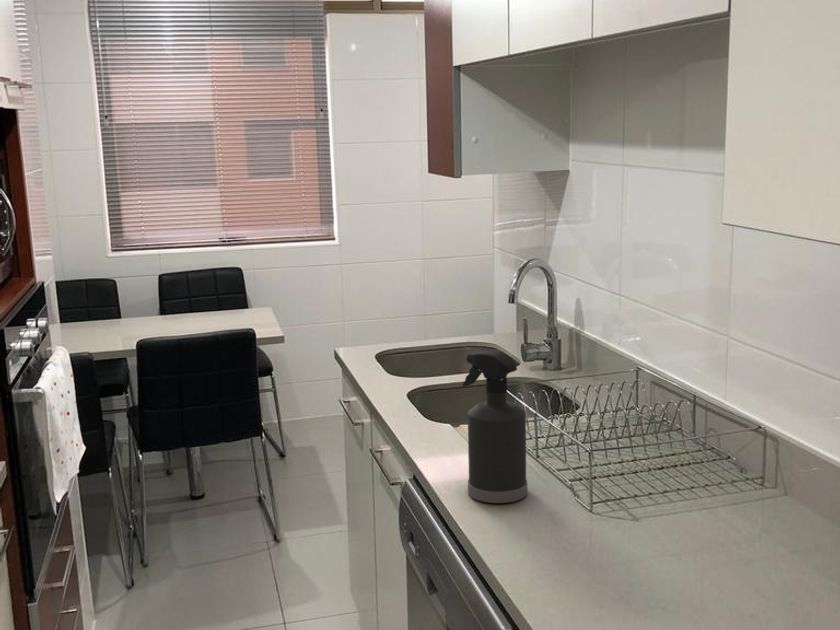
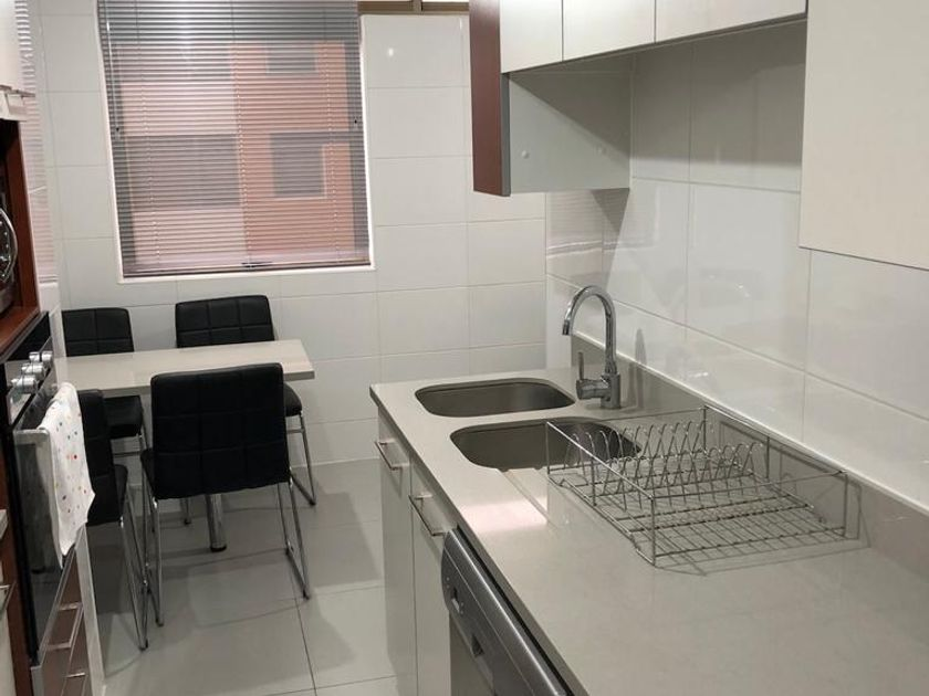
- spray bottle [461,350,529,504]
